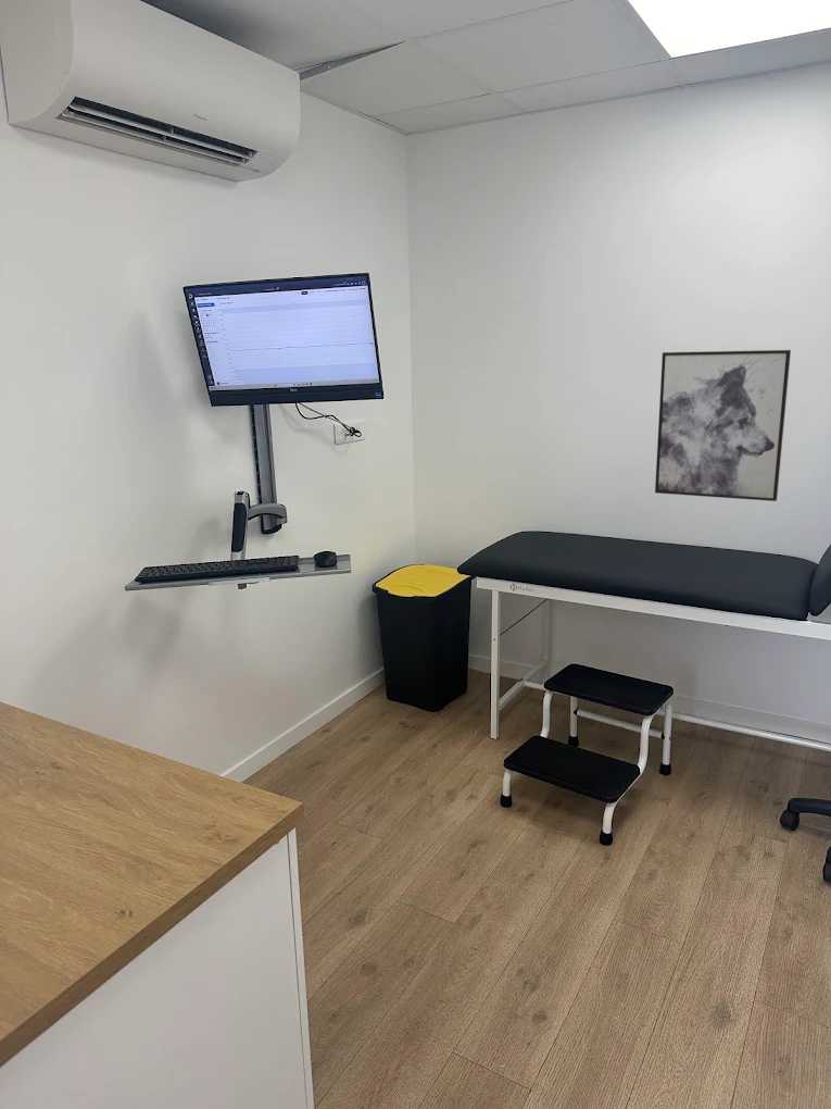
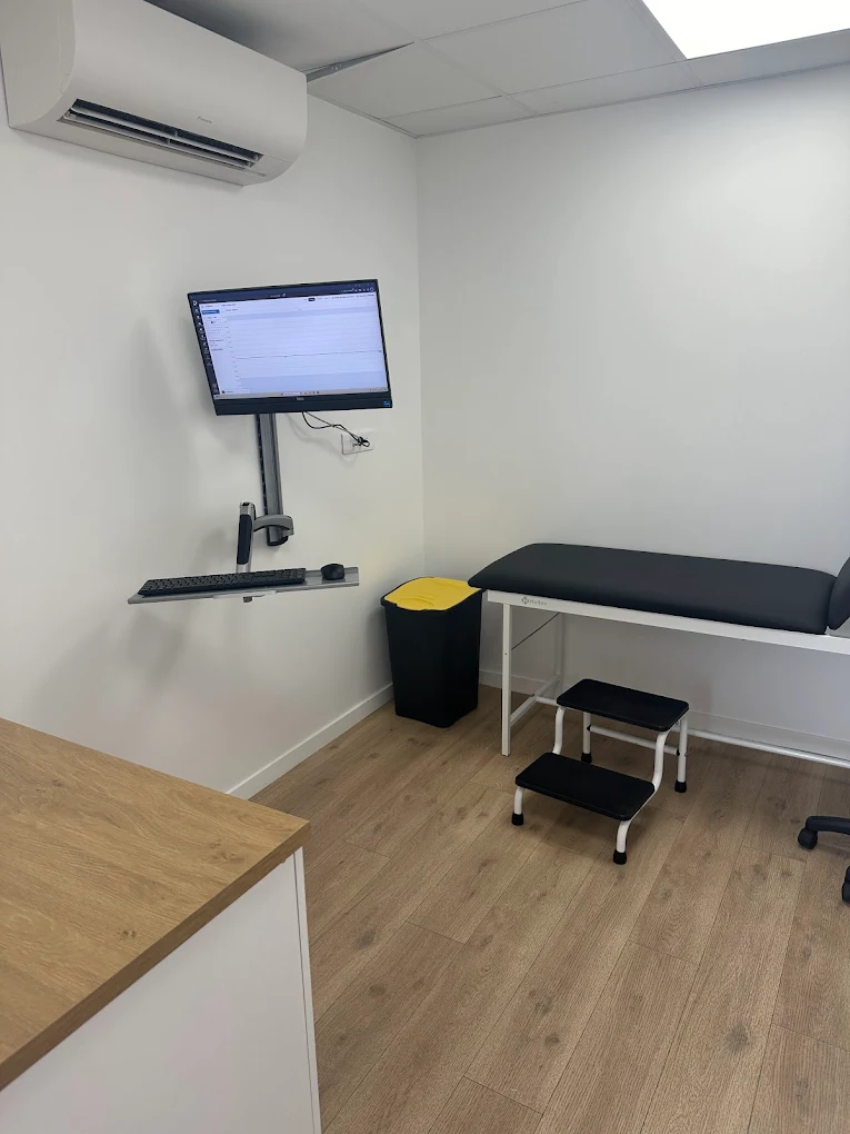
- wall art [654,349,792,502]
